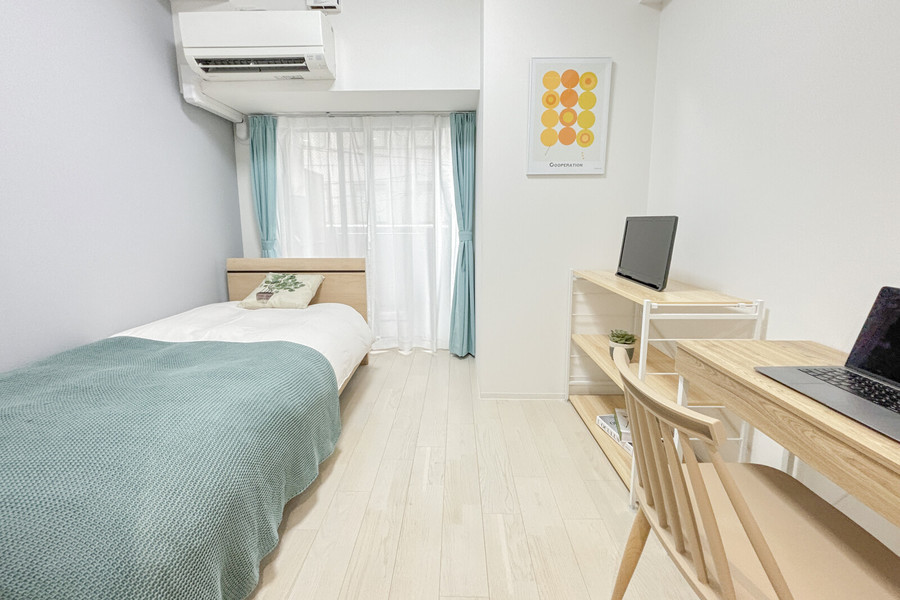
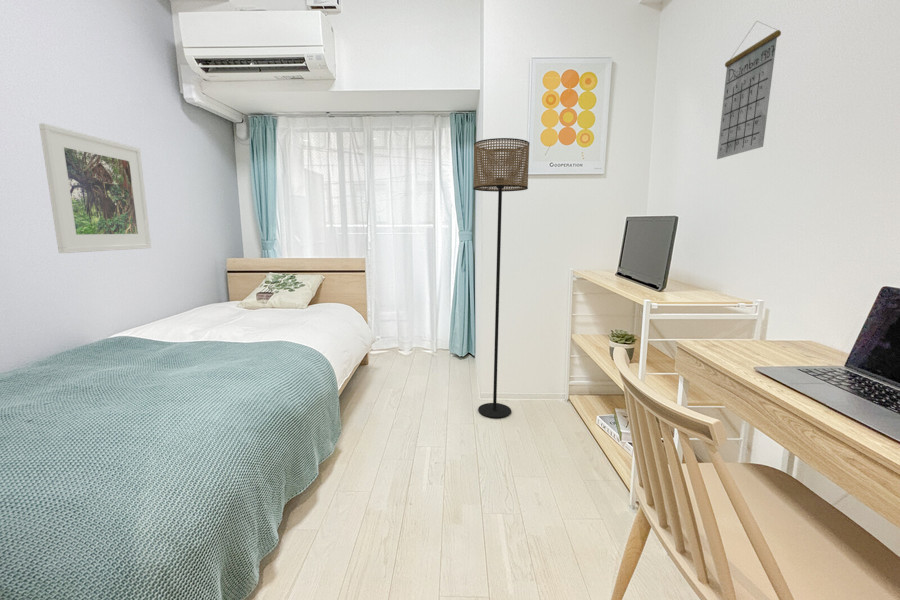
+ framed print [38,122,152,254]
+ floor lamp [472,137,530,419]
+ calendar [716,20,782,160]
